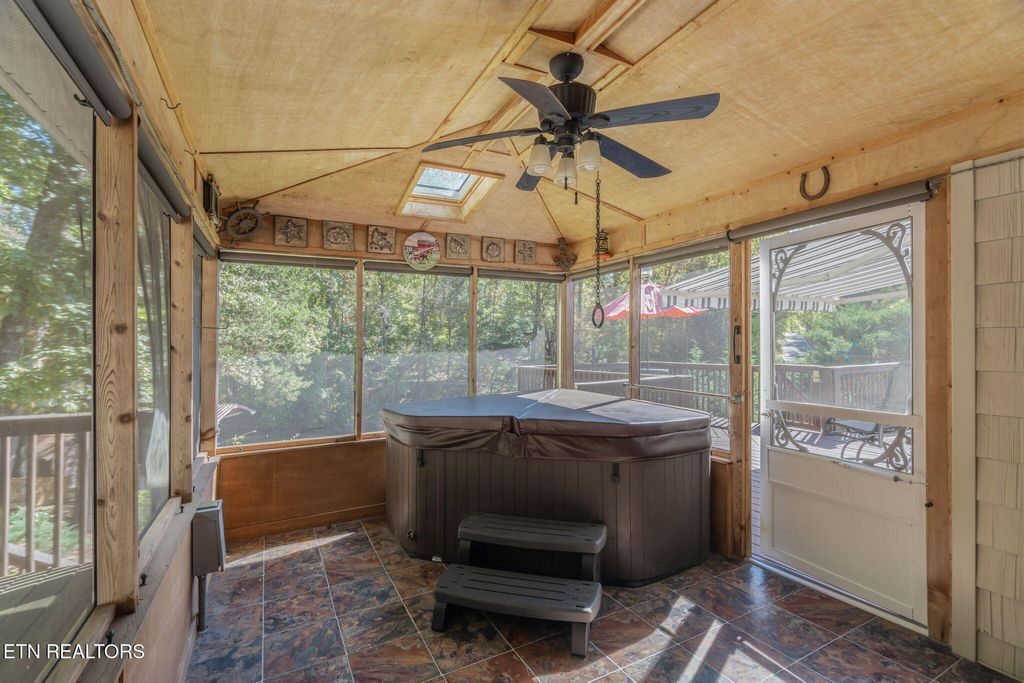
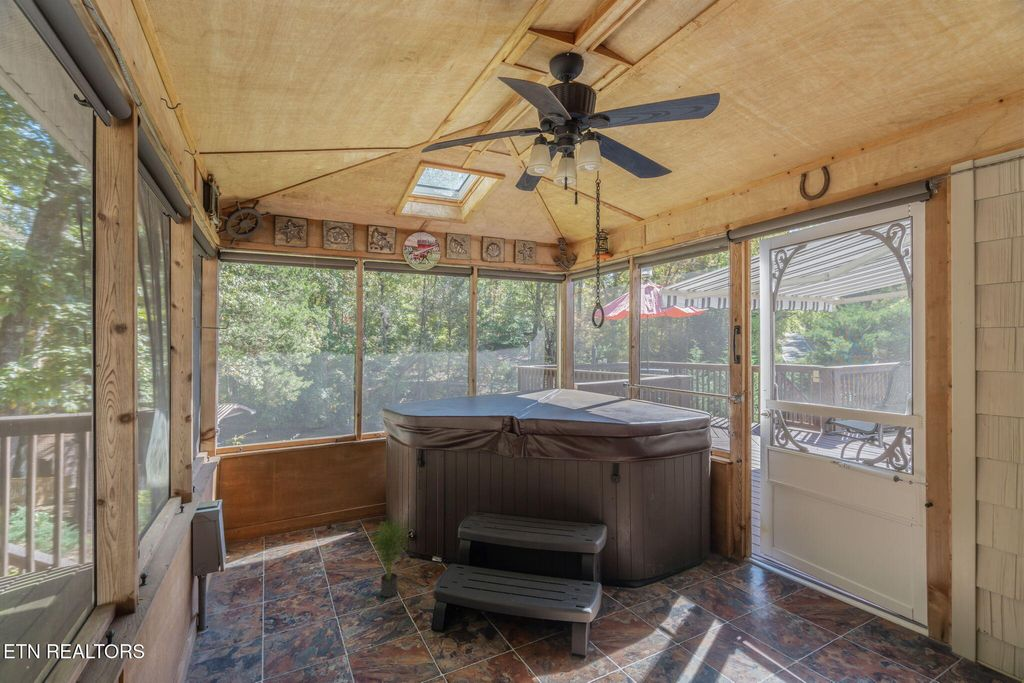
+ potted plant [366,511,409,598]
